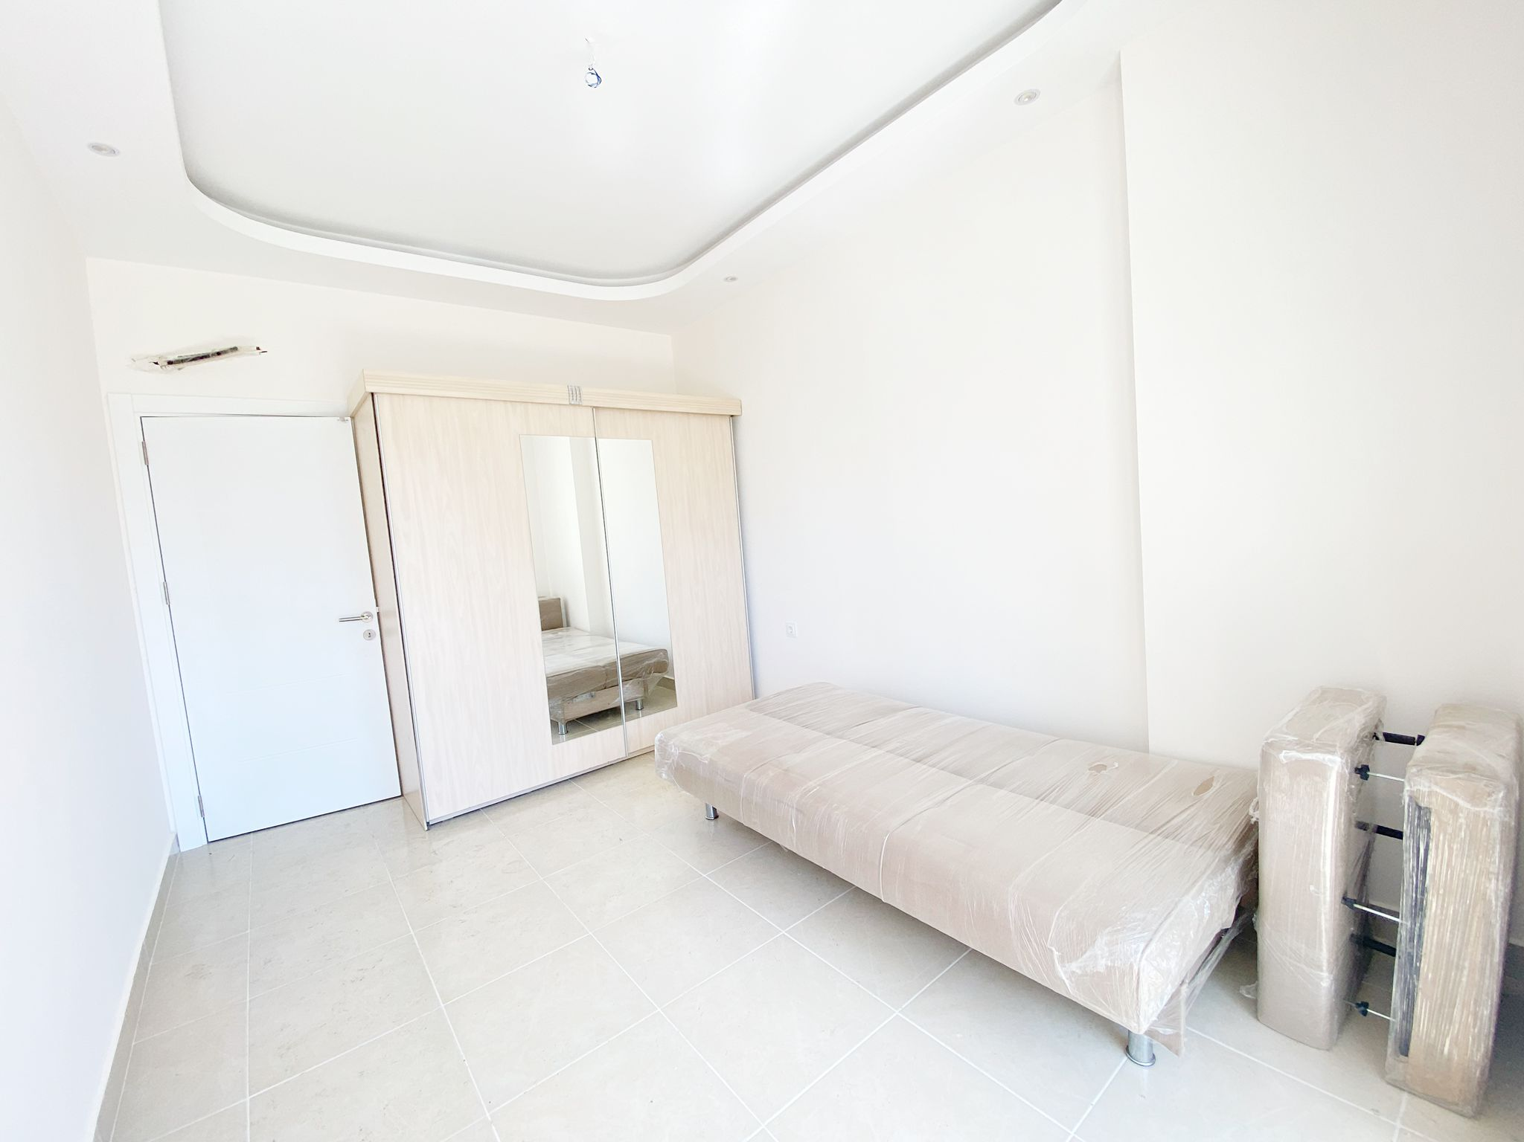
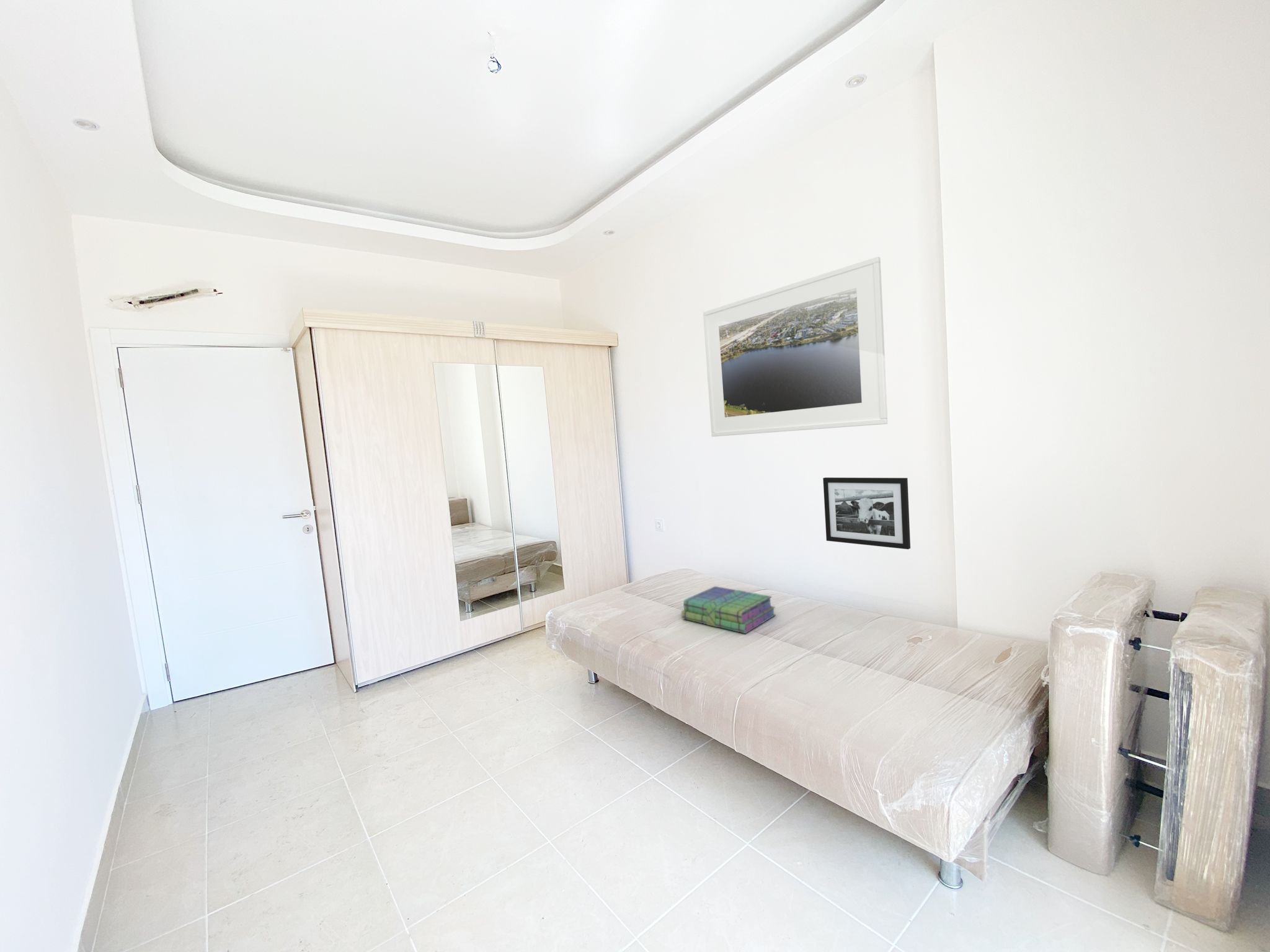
+ picture frame [822,477,911,550]
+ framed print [703,256,888,437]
+ stack of books [681,586,776,634]
